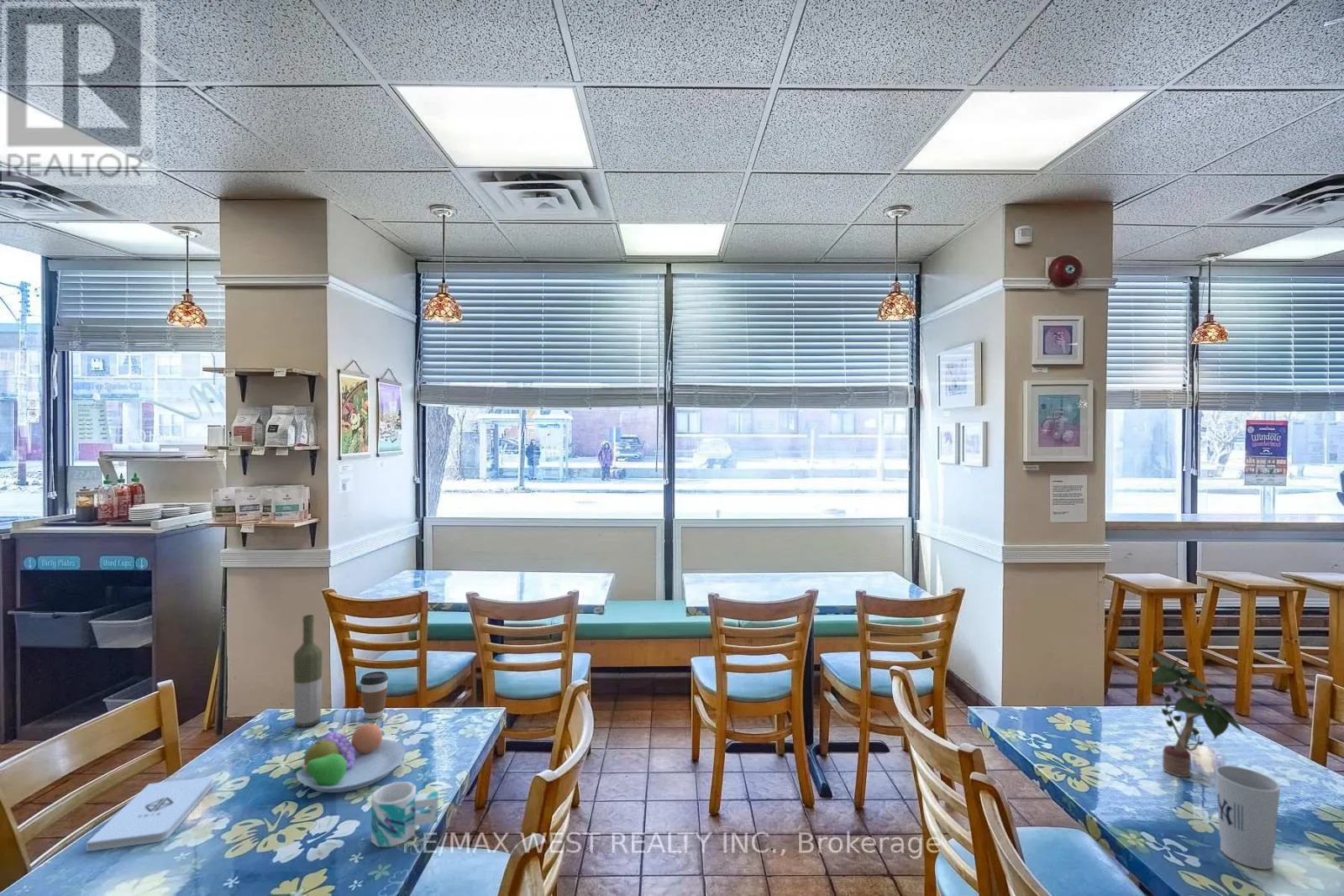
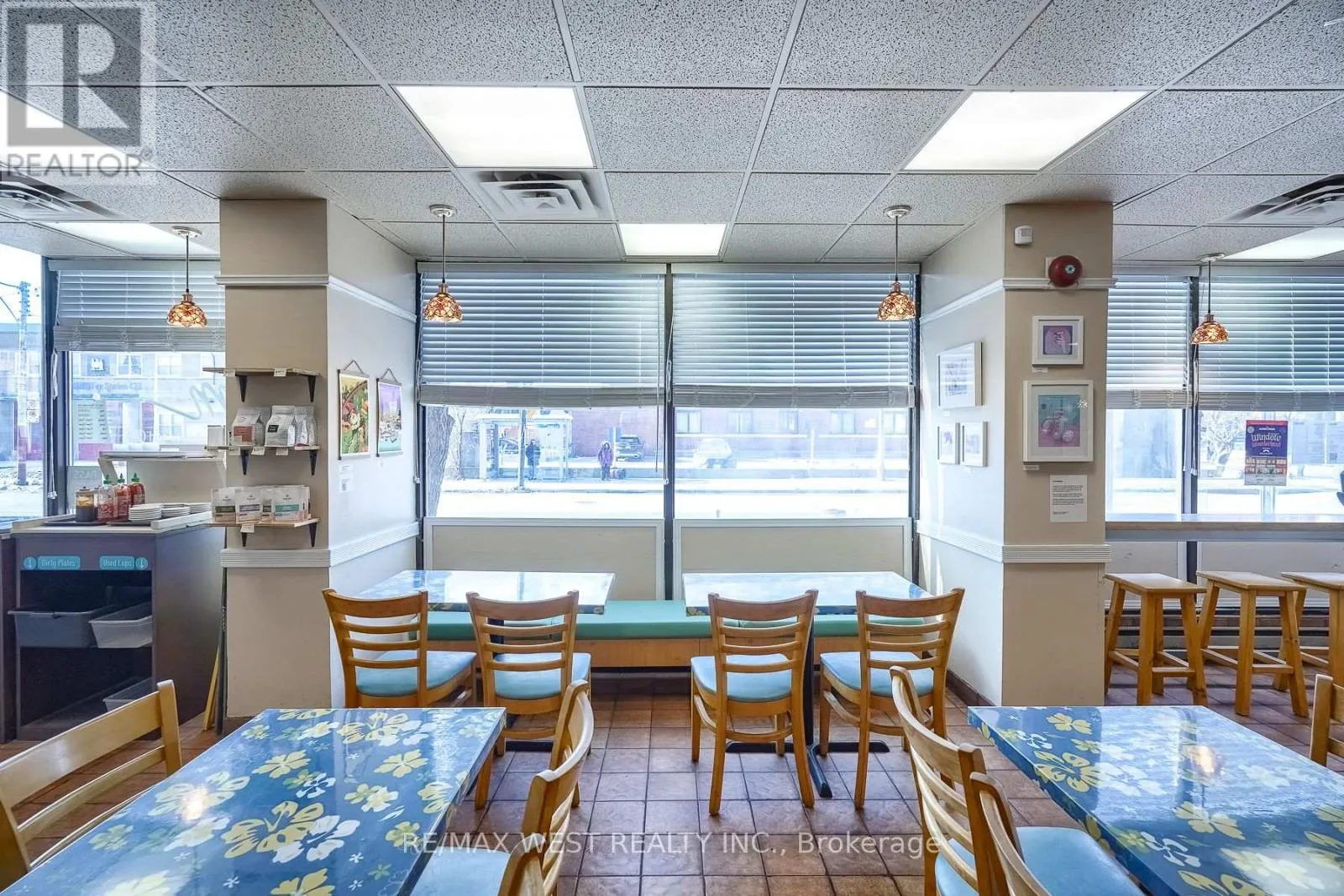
- coffee cup [360,671,389,720]
- bottle [292,614,323,727]
- fruit bowl [291,720,406,794]
- potted plant [1149,650,1247,778]
- notepad [86,776,213,852]
- cup [1214,765,1282,870]
- mug [370,781,439,848]
